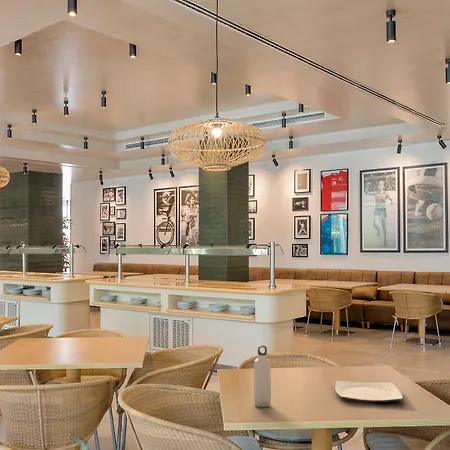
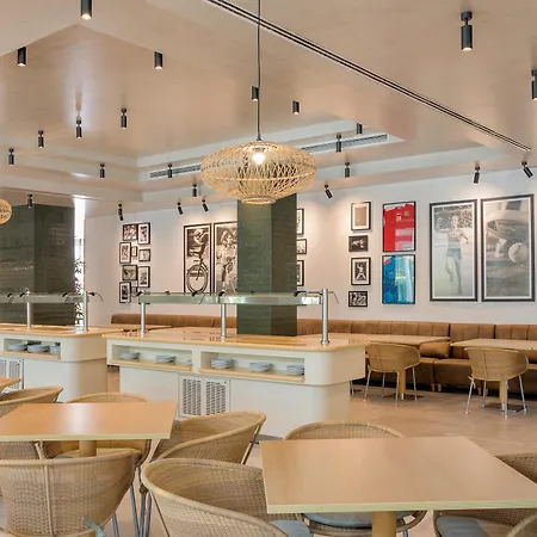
- water bottle [253,344,272,408]
- plate [334,380,404,403]
